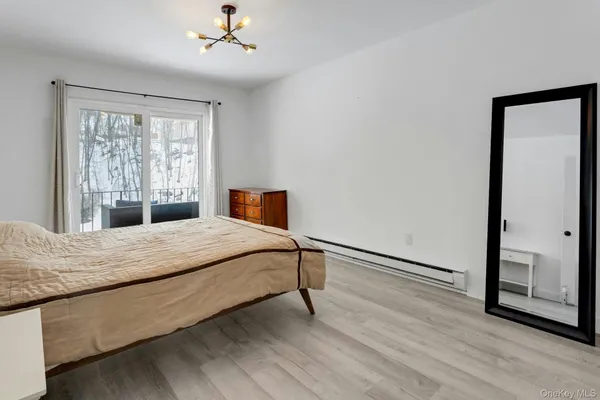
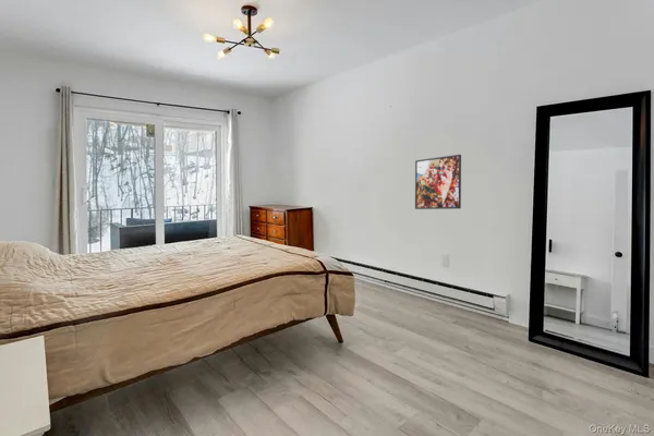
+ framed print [414,154,462,210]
